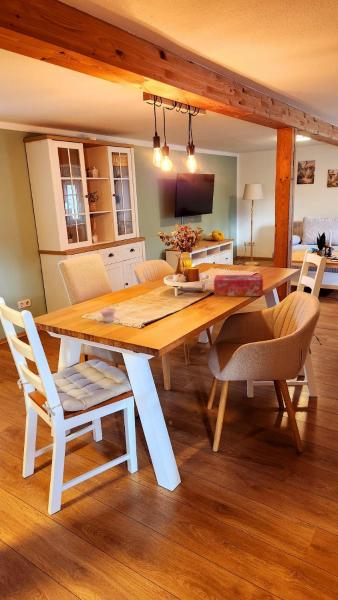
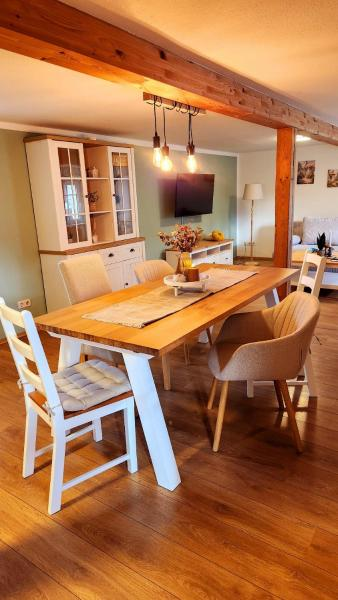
- teacup [95,307,121,326]
- tissue box [213,274,264,297]
